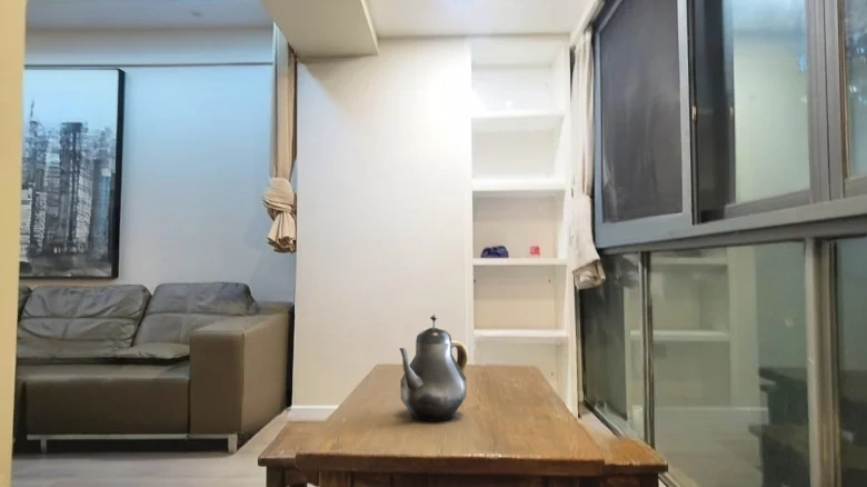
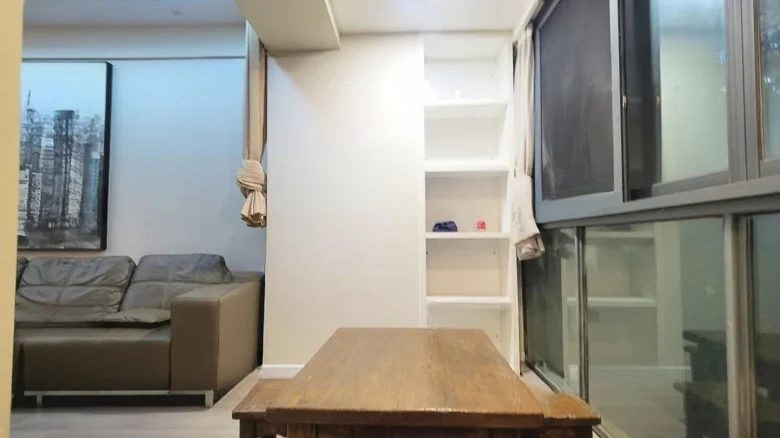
- teapot [398,314,469,423]
